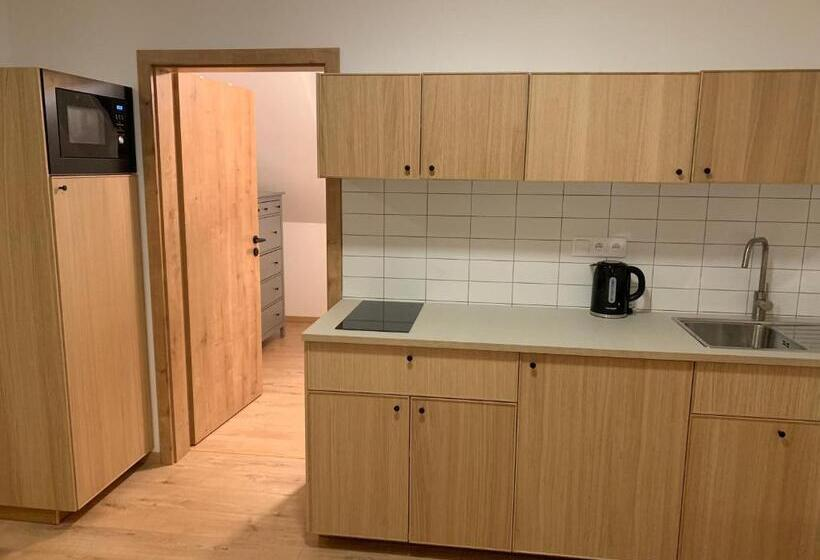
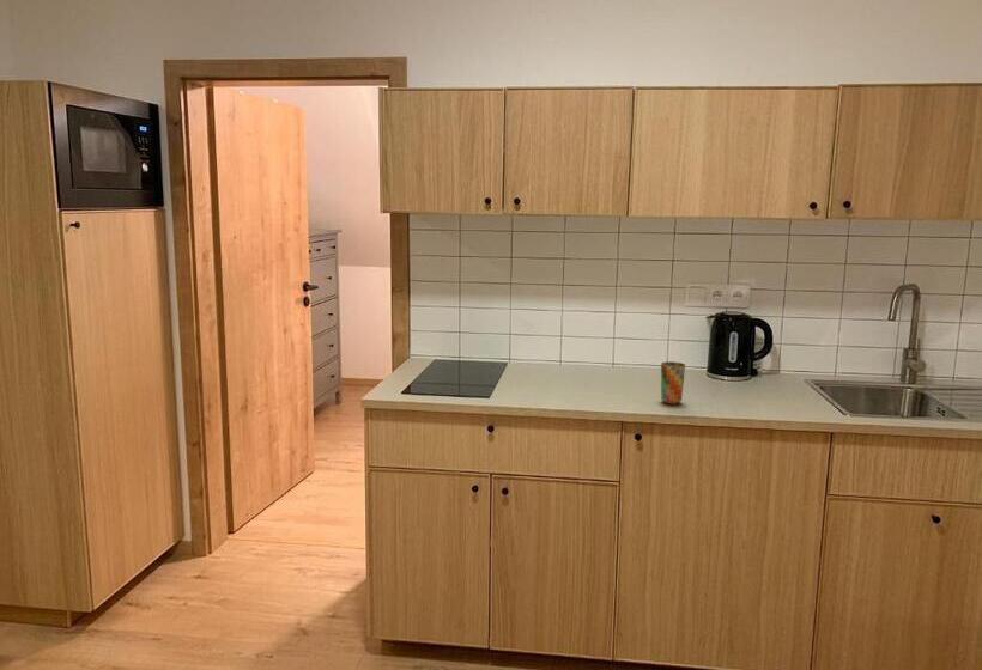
+ cup [660,360,686,406]
